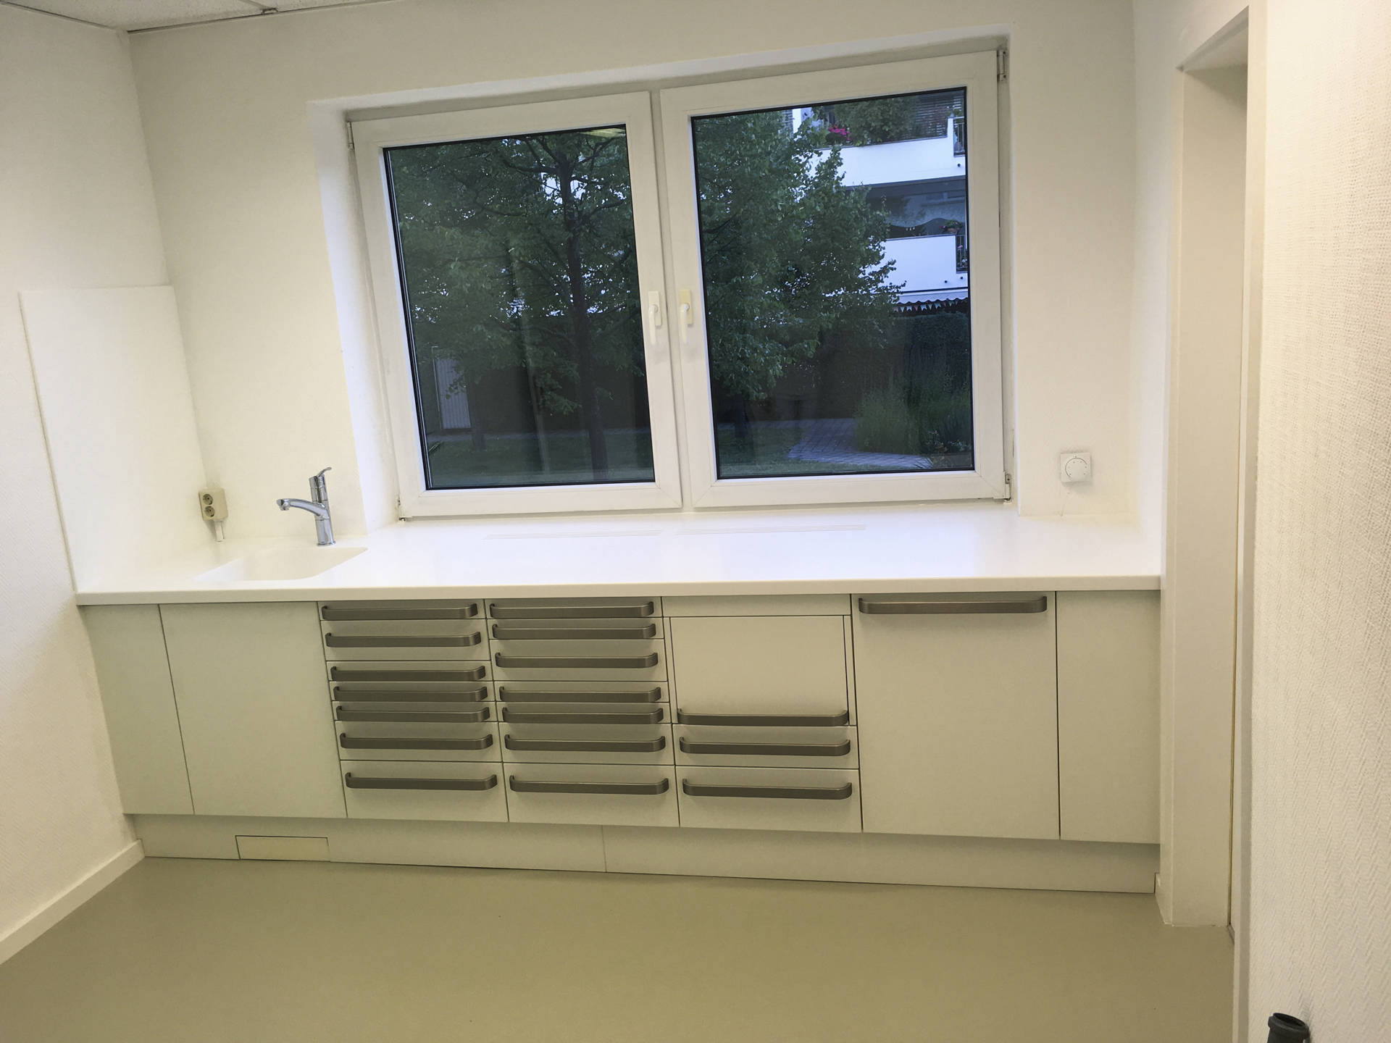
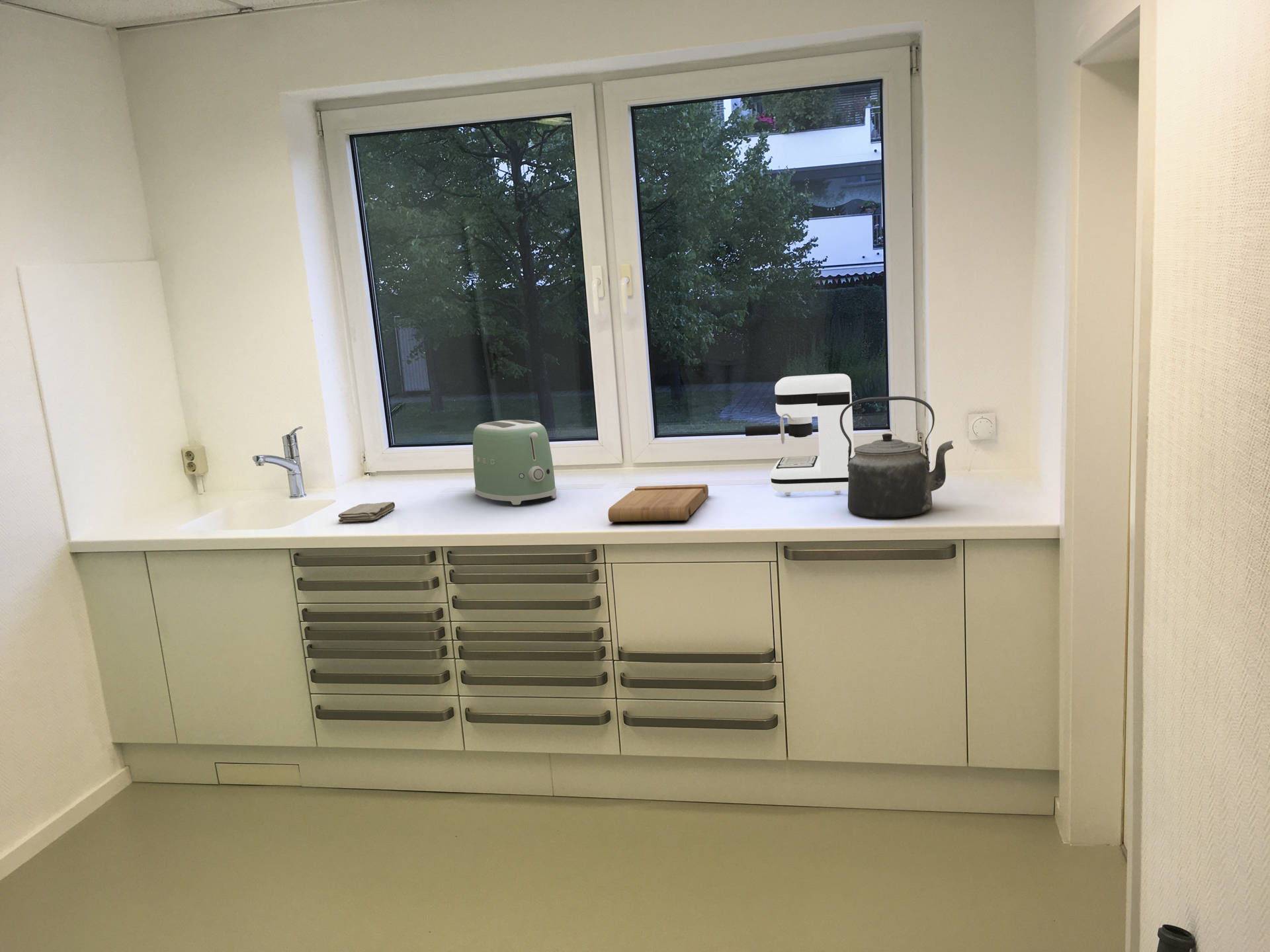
+ kettle [839,395,954,518]
+ cutting board [607,484,709,523]
+ washcloth [337,501,396,523]
+ toaster [472,419,557,506]
+ coffee maker [745,373,855,495]
